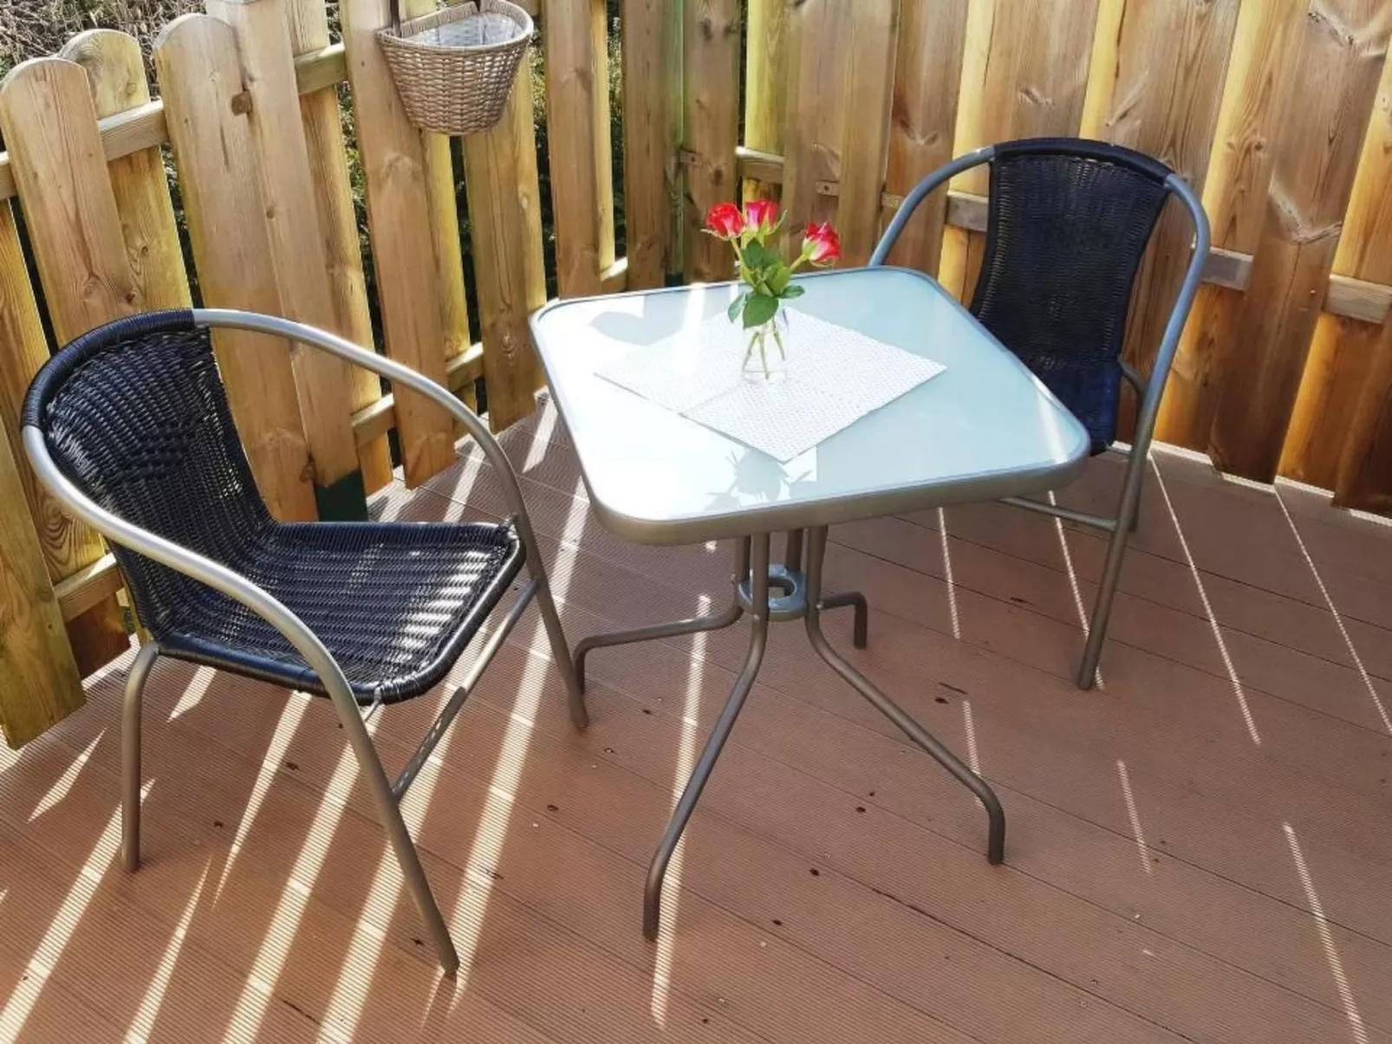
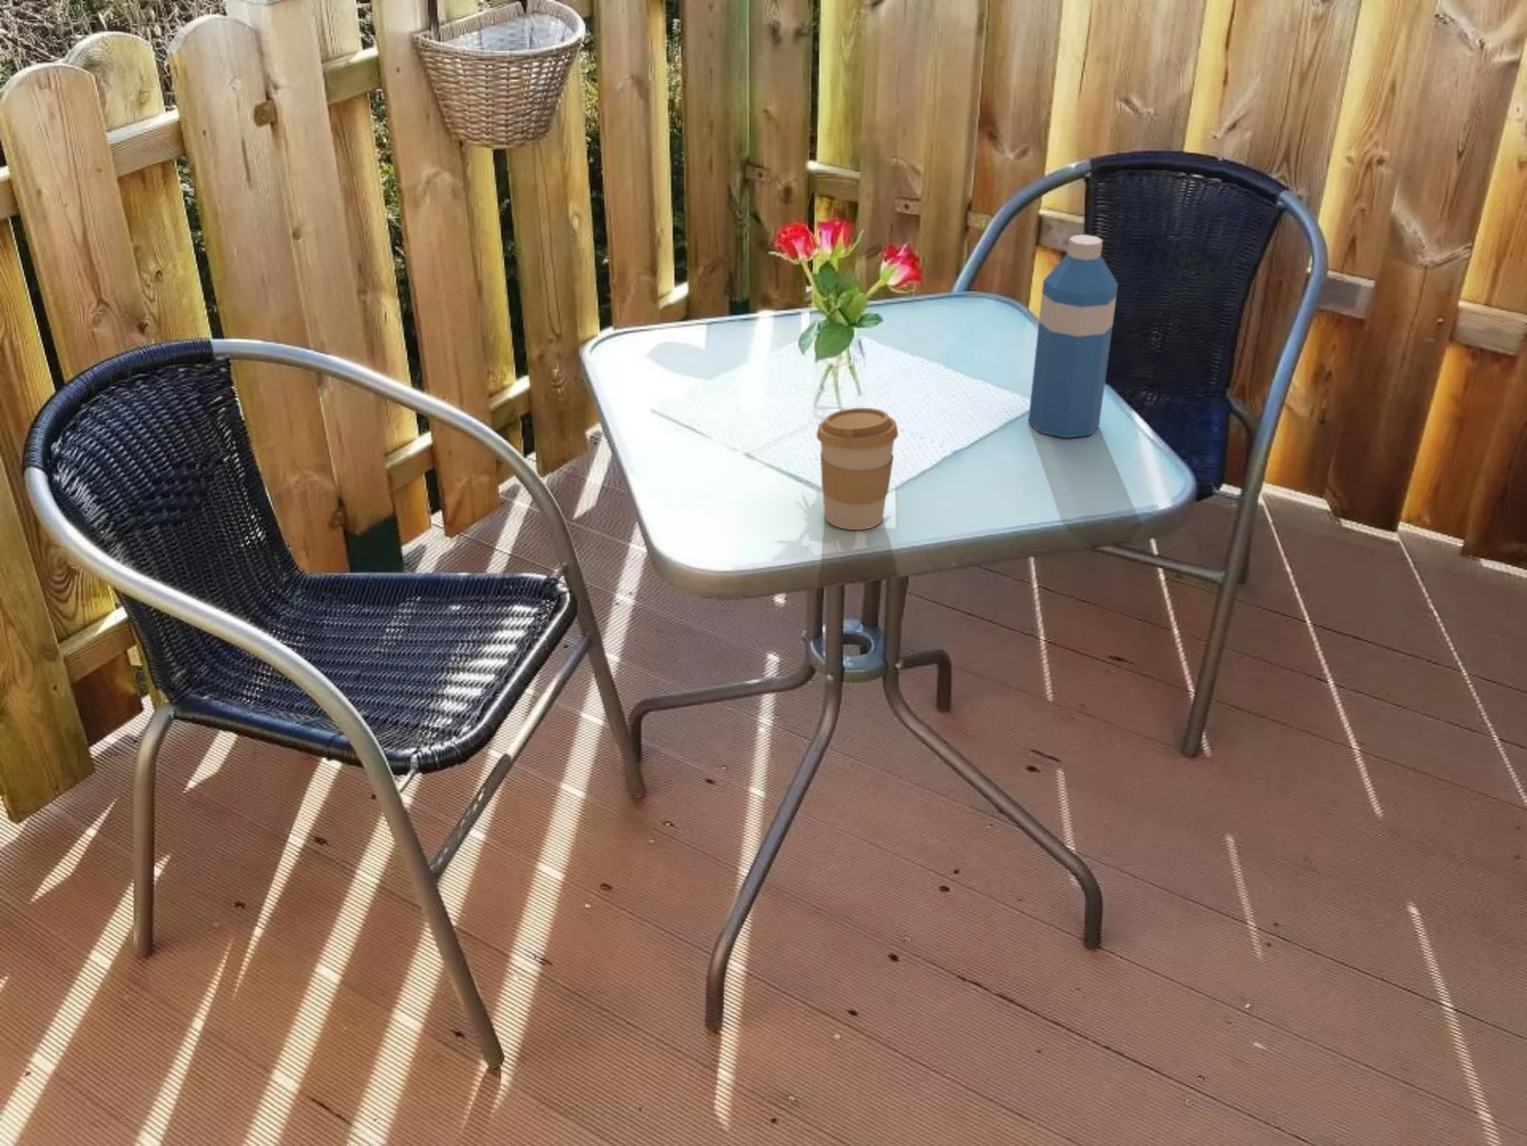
+ water bottle [1026,234,1119,439]
+ coffee cup [816,407,899,531]
